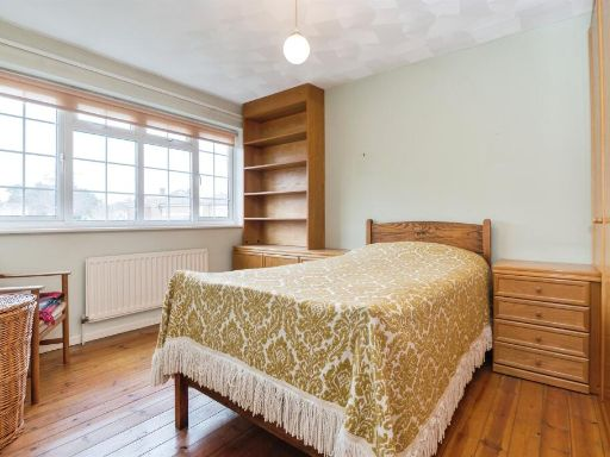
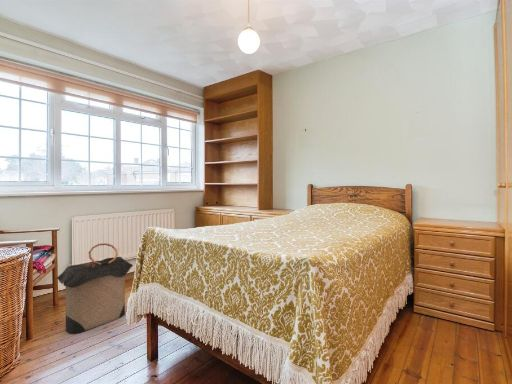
+ laundry hamper [54,242,134,335]
